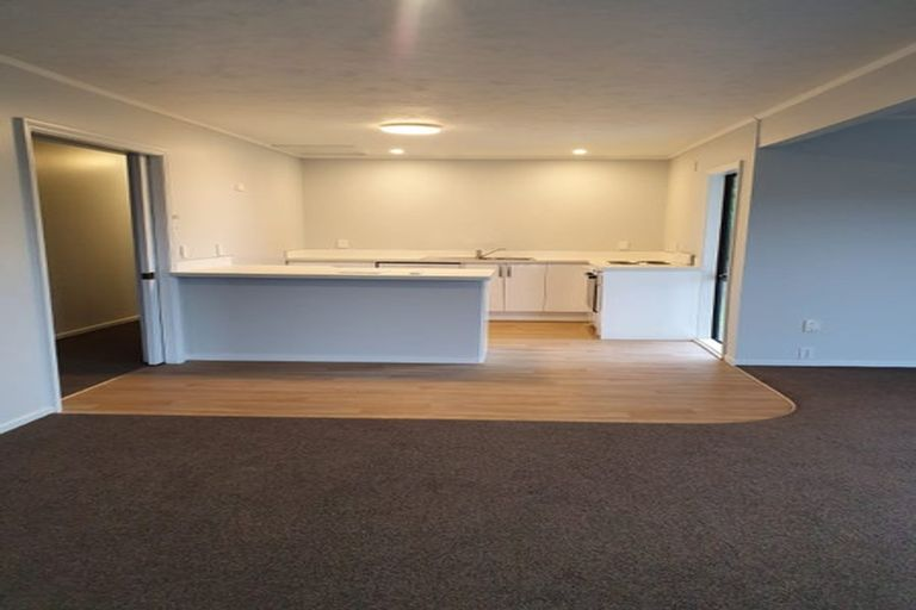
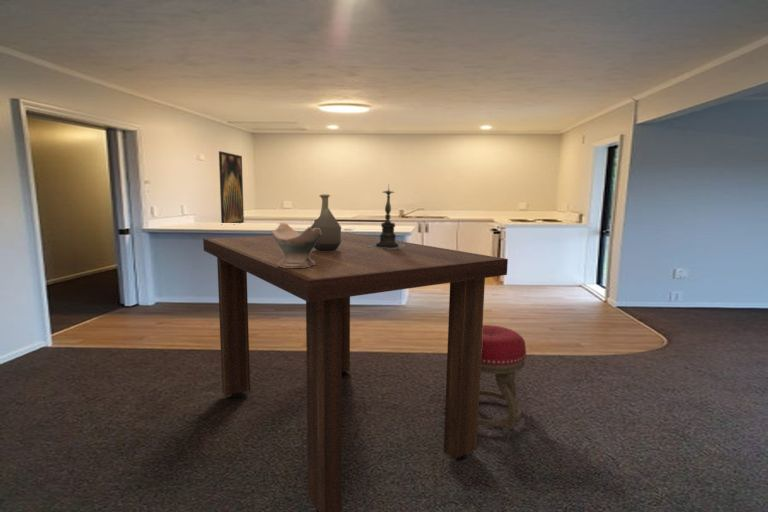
+ candle holder [368,185,405,249]
+ vase [310,194,342,252]
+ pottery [271,222,322,268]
+ dining table [202,231,509,512]
+ stool [478,324,527,431]
+ wall art [218,150,245,224]
